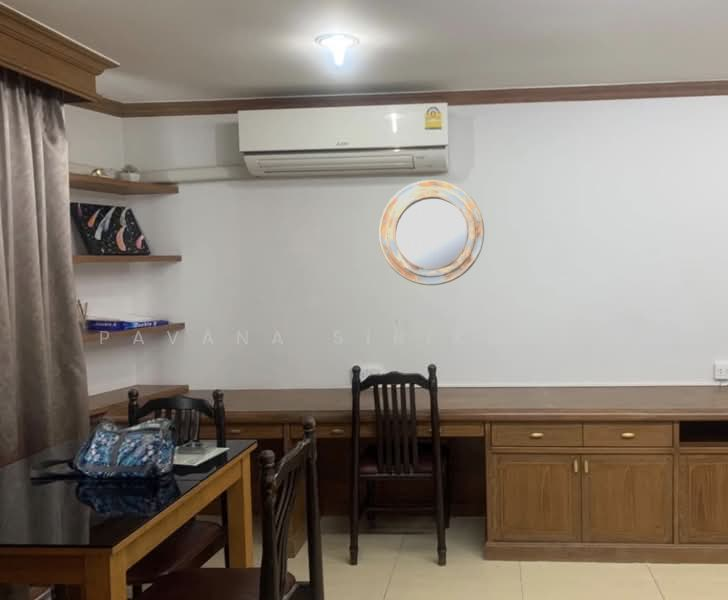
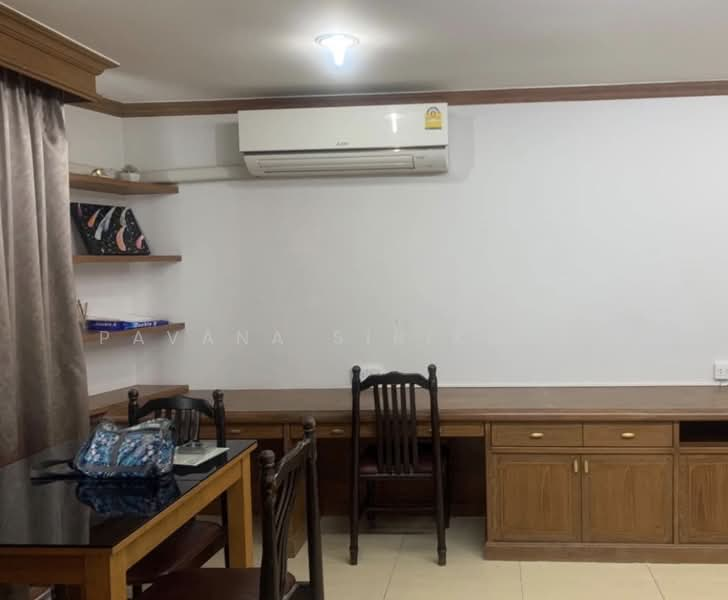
- home mirror [378,179,485,286]
